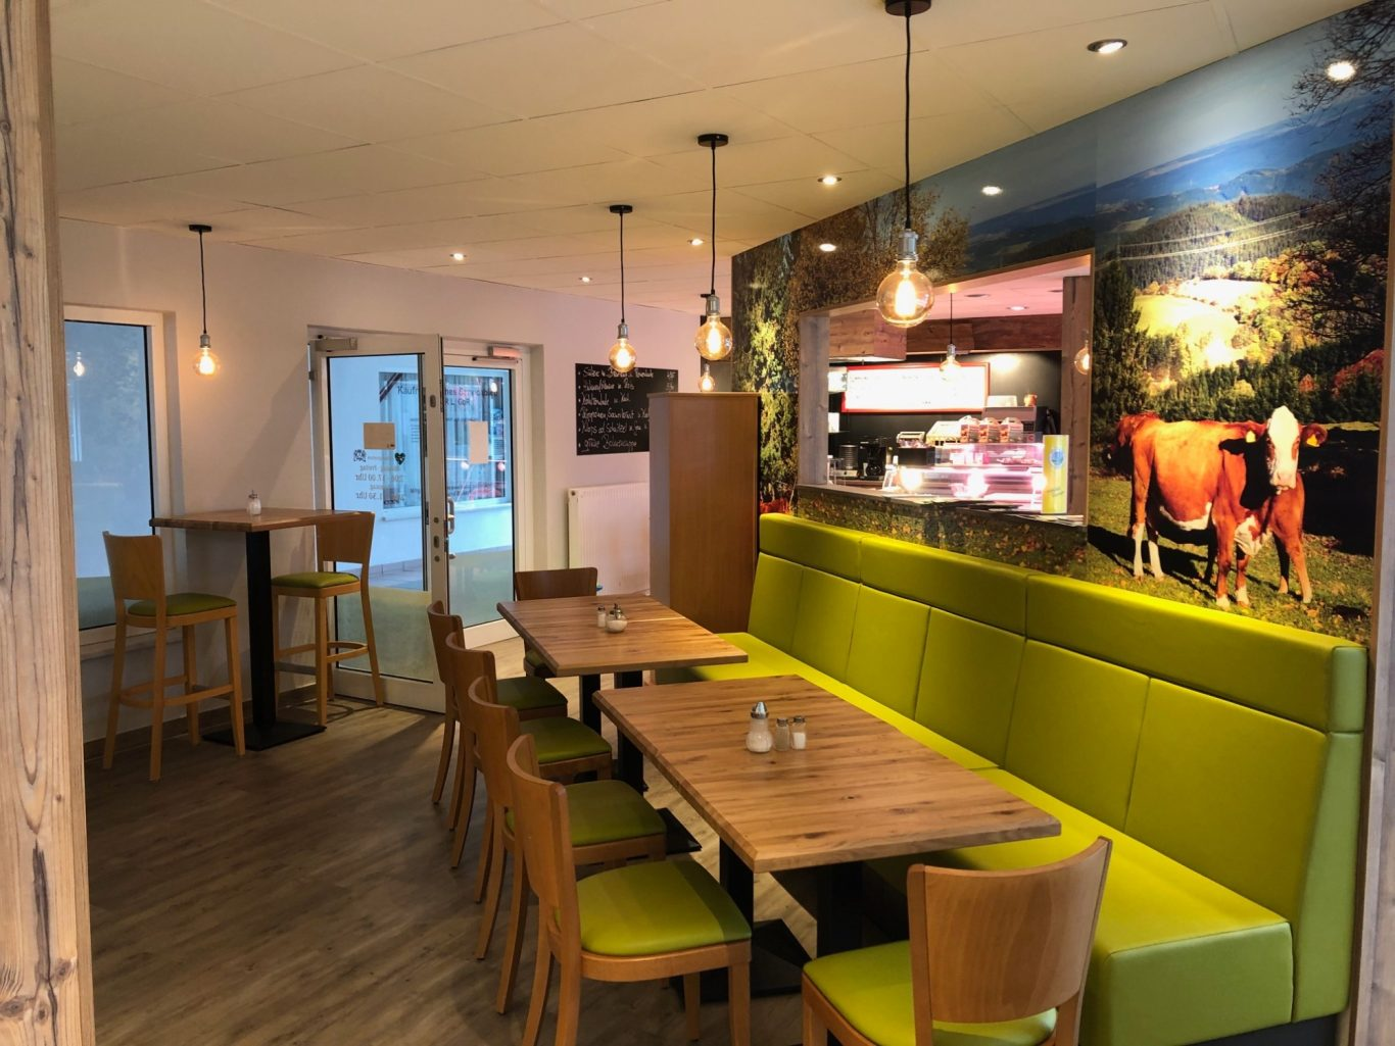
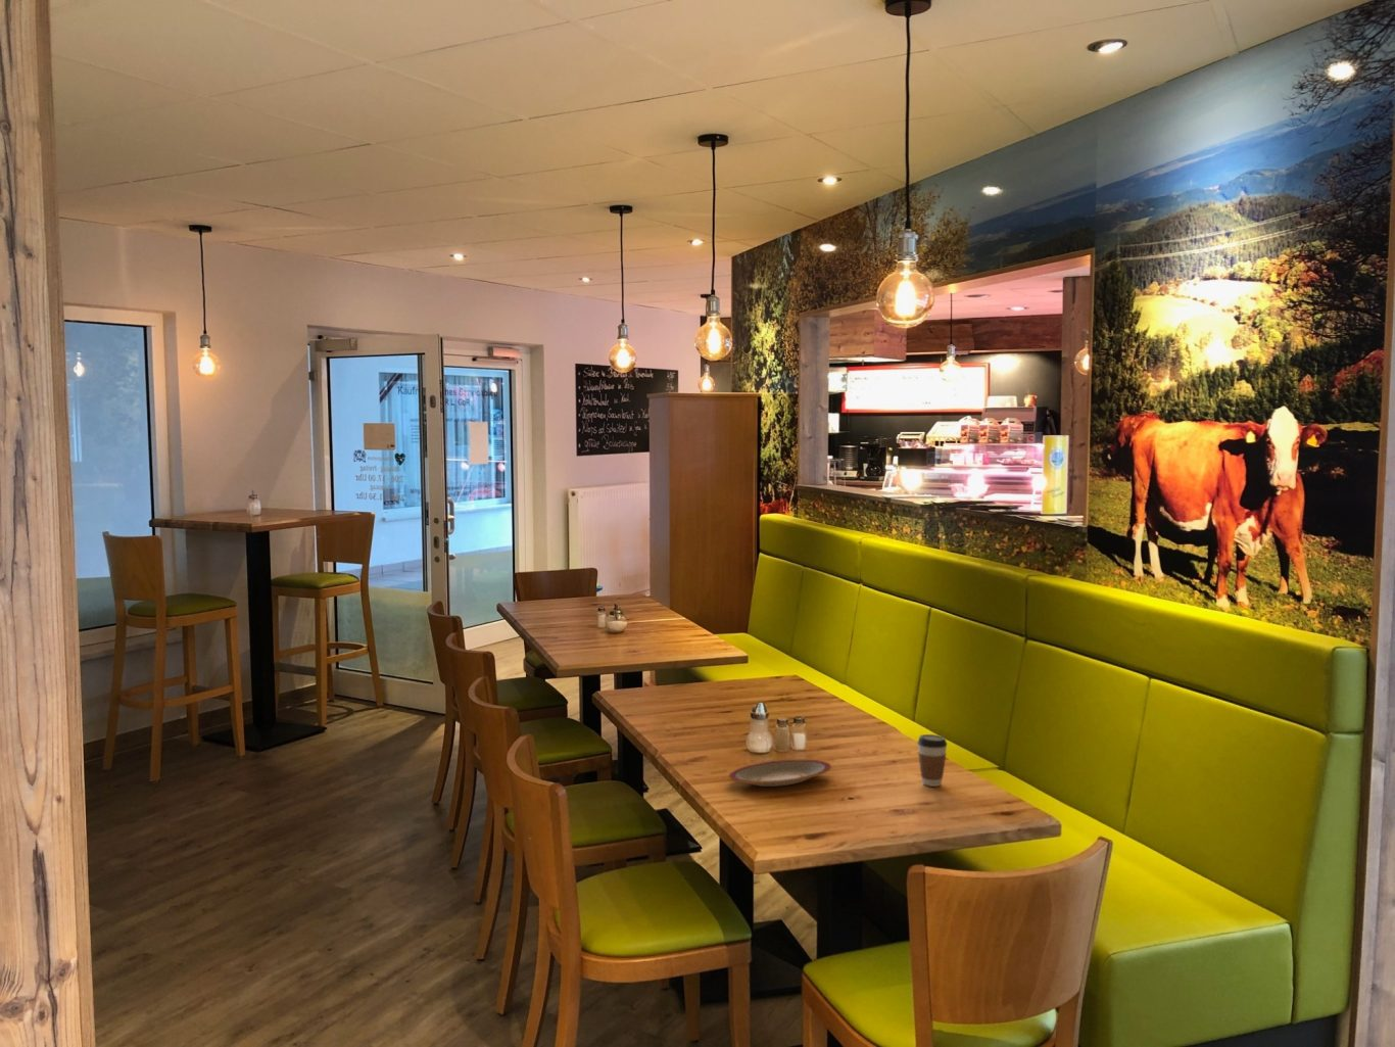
+ coffee cup [916,734,949,787]
+ plate [728,759,832,787]
